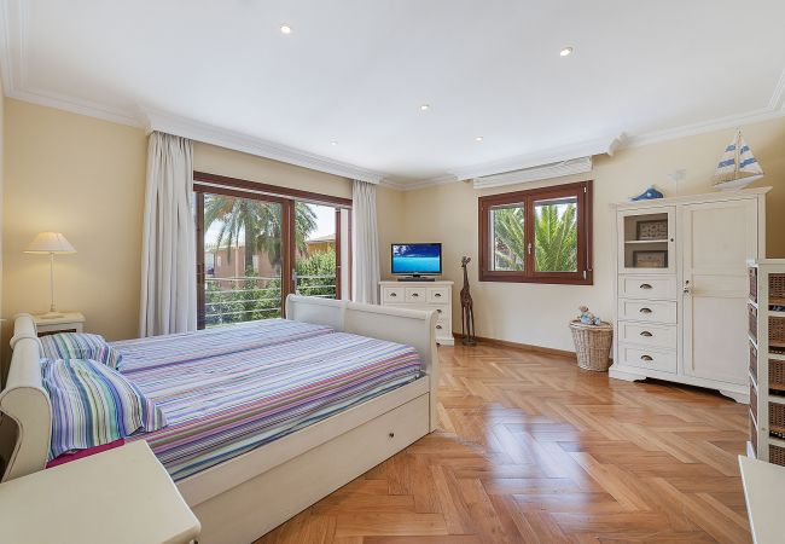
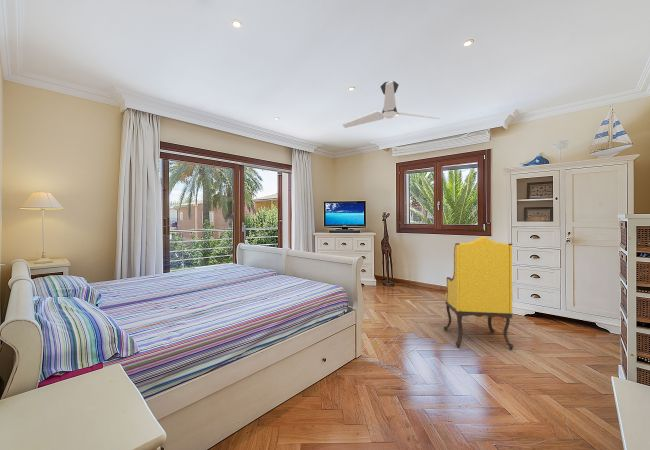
+ ceiling fan [341,80,441,129]
+ armchair [443,236,515,351]
